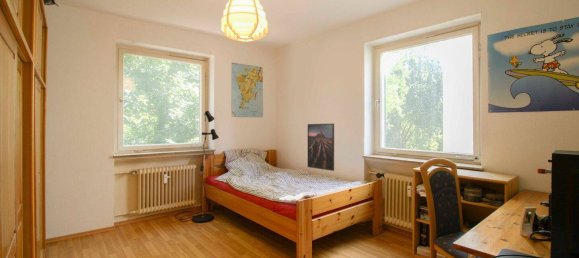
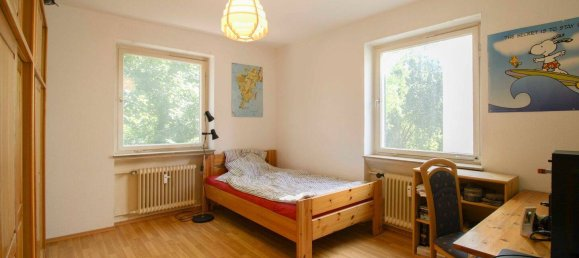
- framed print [307,123,335,172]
